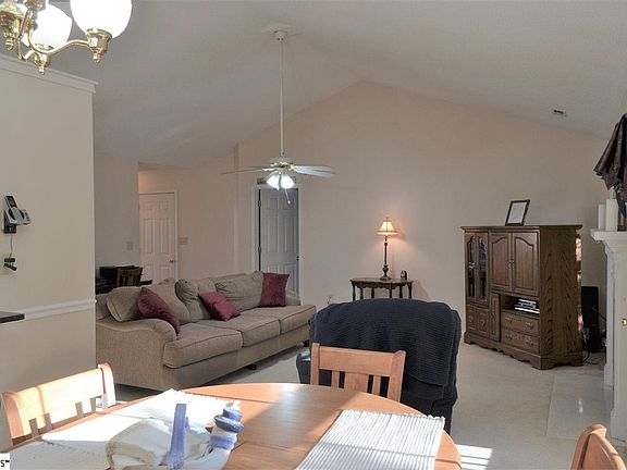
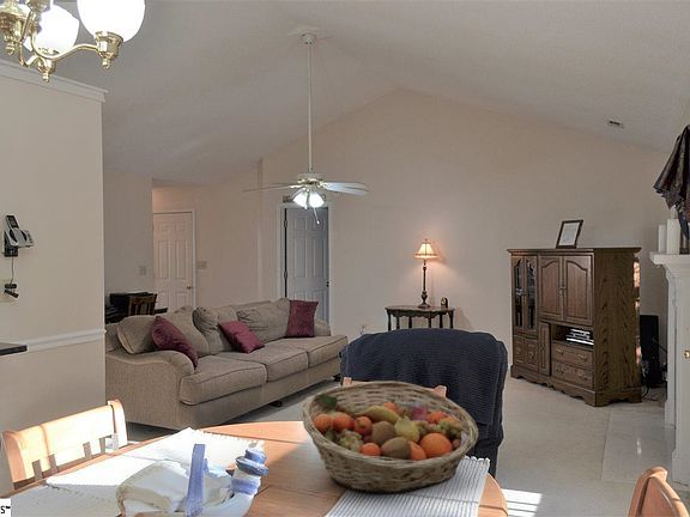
+ fruit basket [299,381,480,494]
